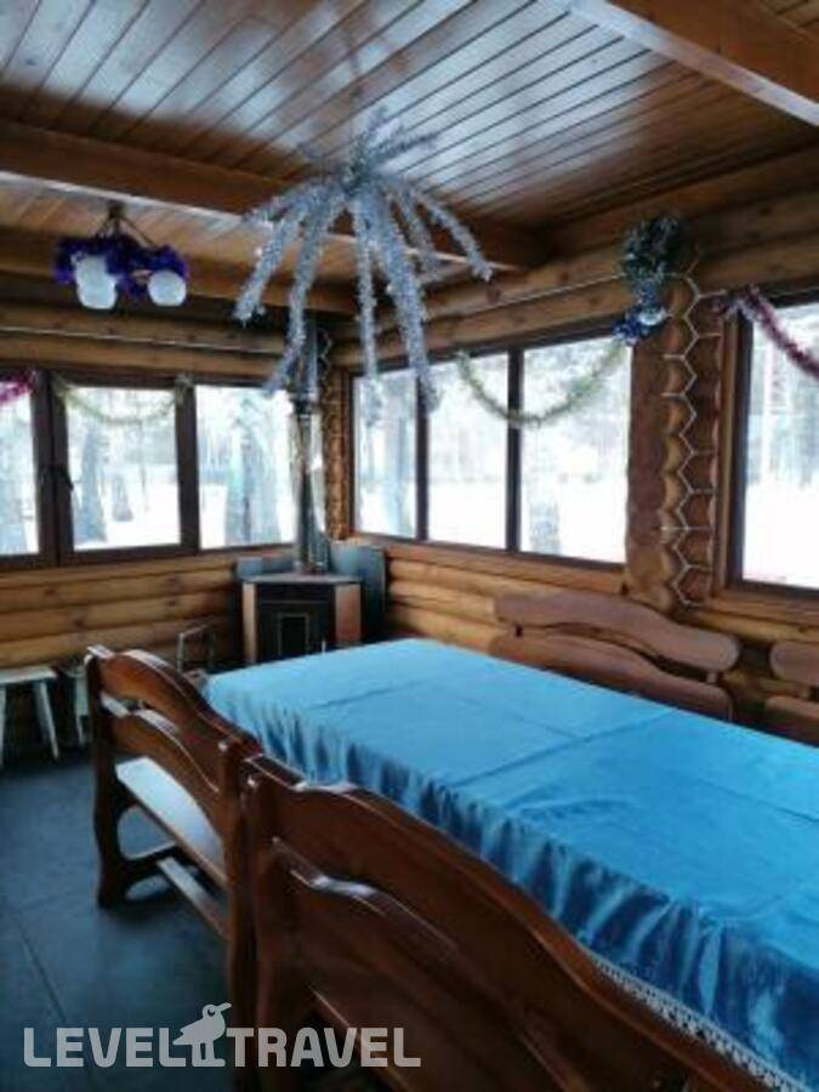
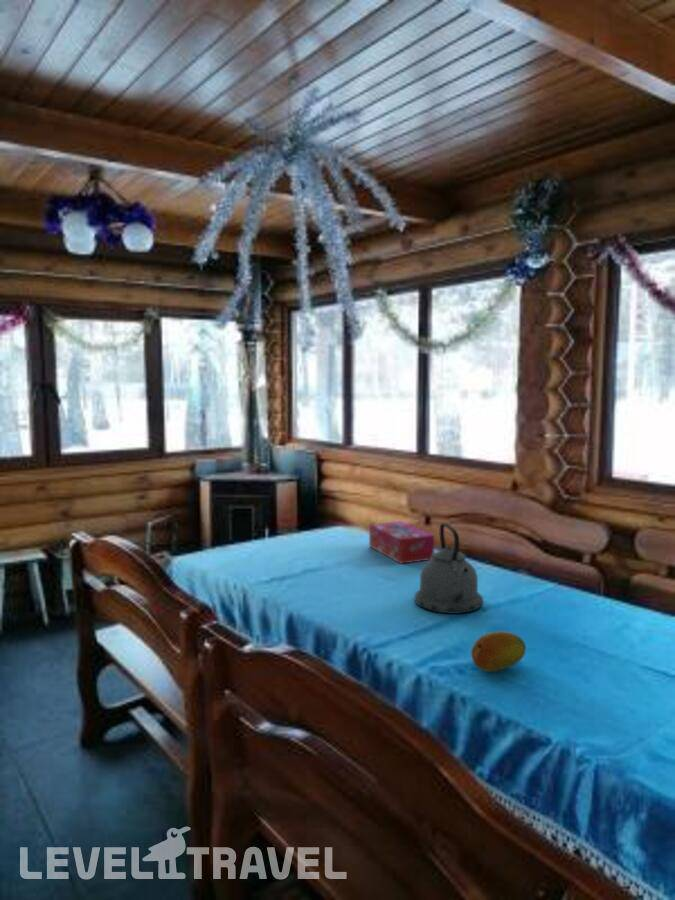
+ tissue box [368,520,435,565]
+ fruit [470,630,527,673]
+ kettle [413,522,484,615]
